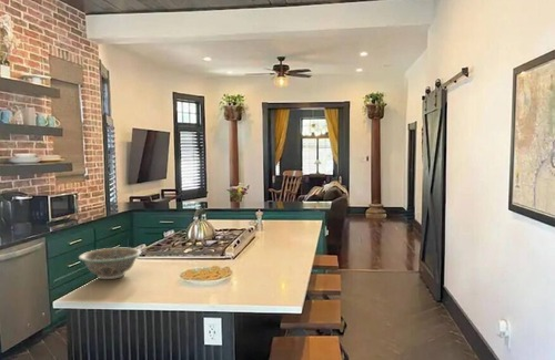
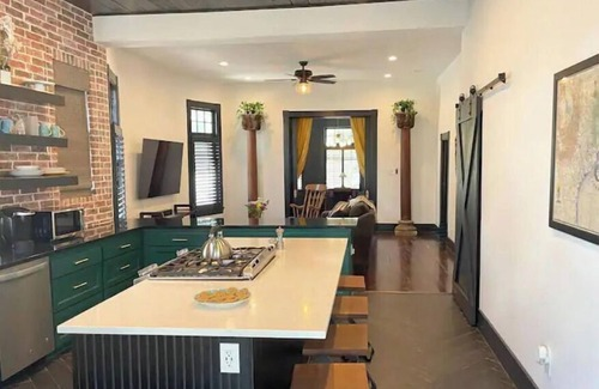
- bowl [78,247,142,280]
